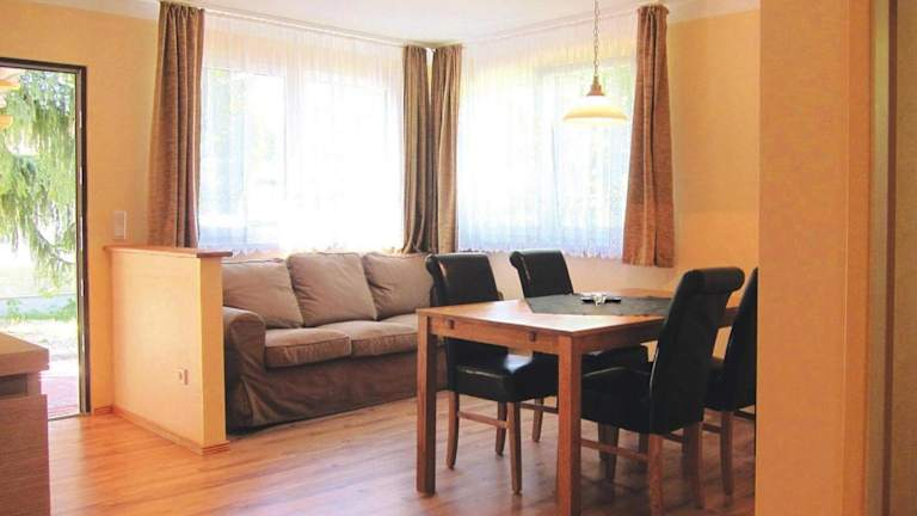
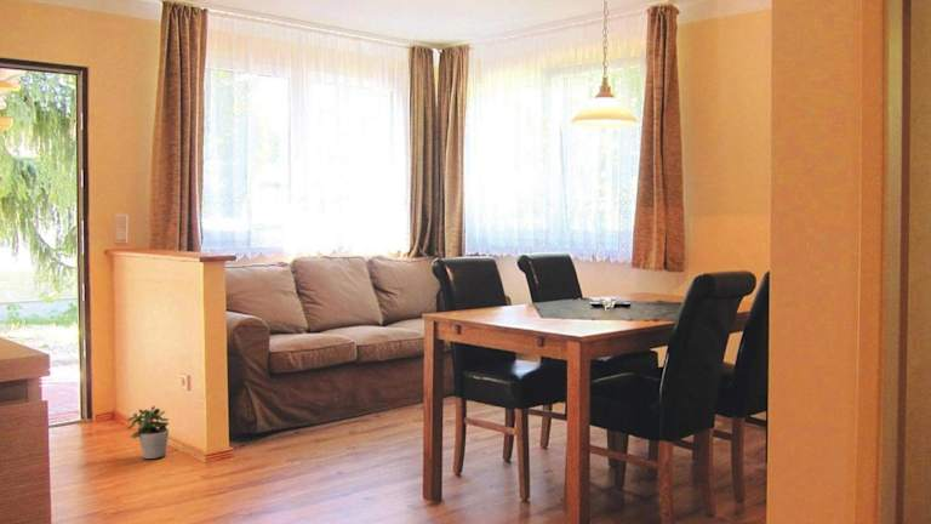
+ potted plant [126,404,171,460]
